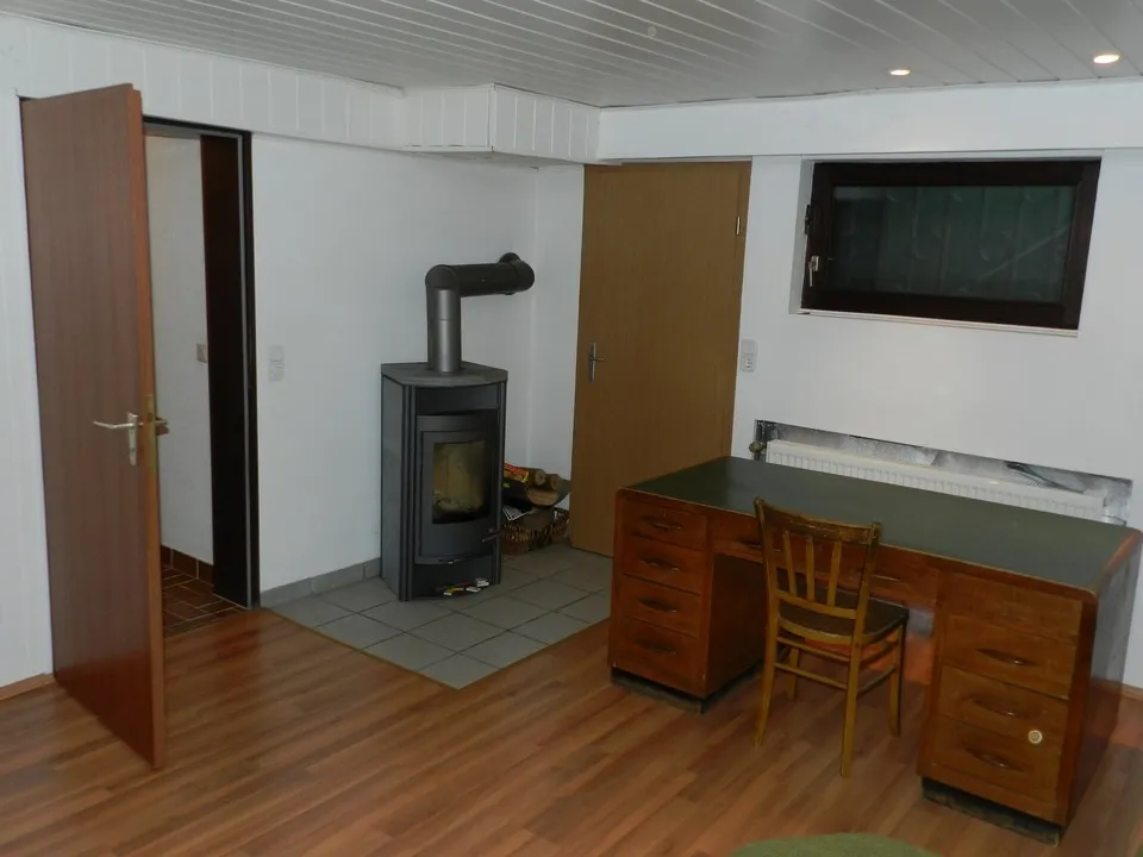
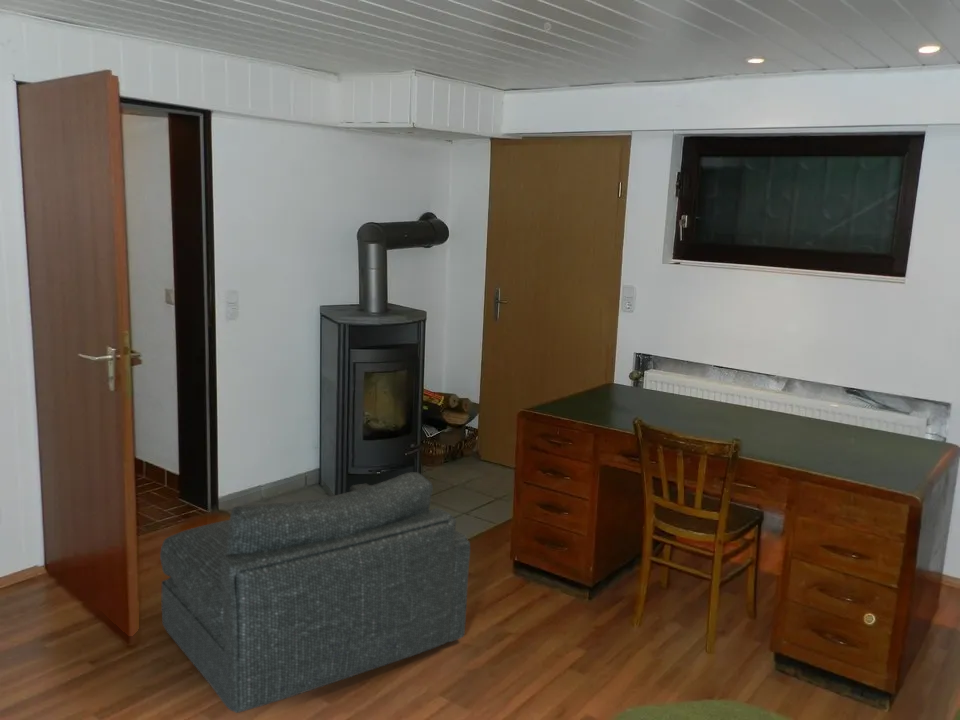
+ armchair [159,471,471,714]
